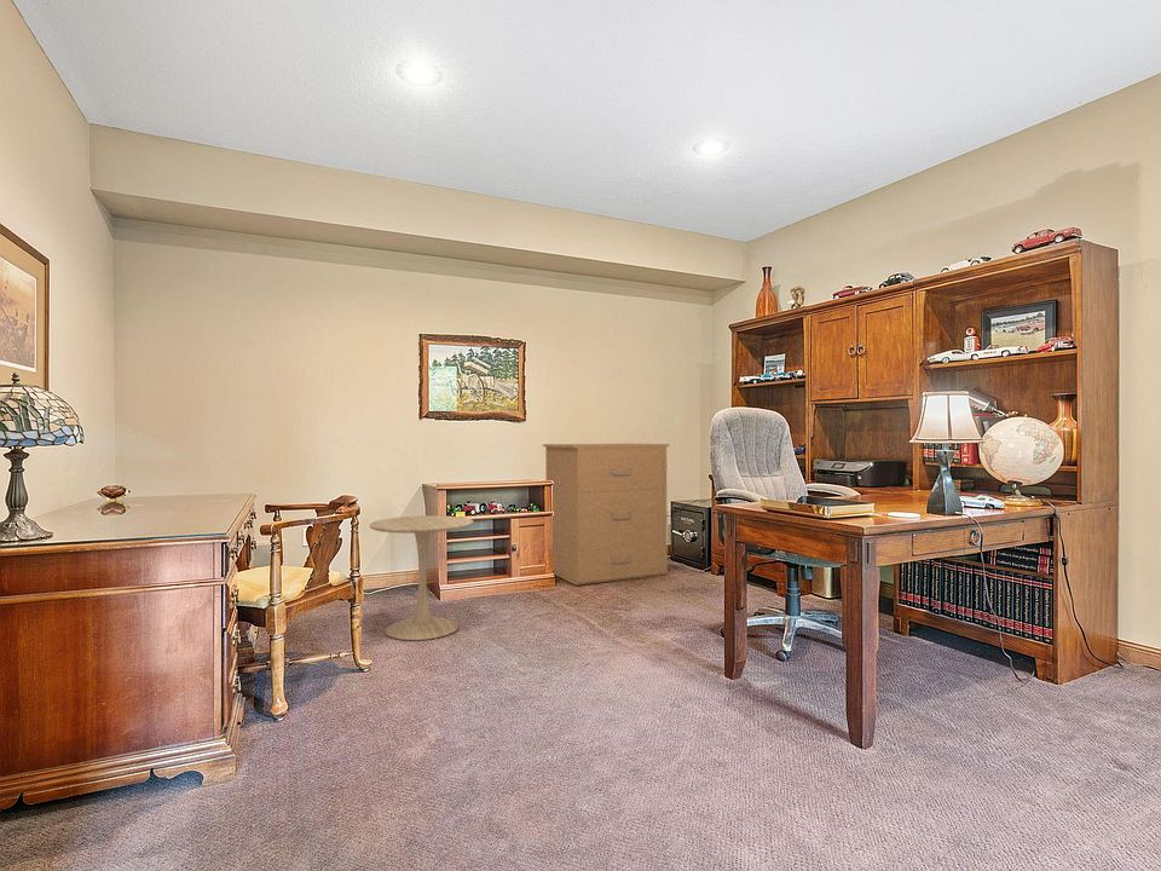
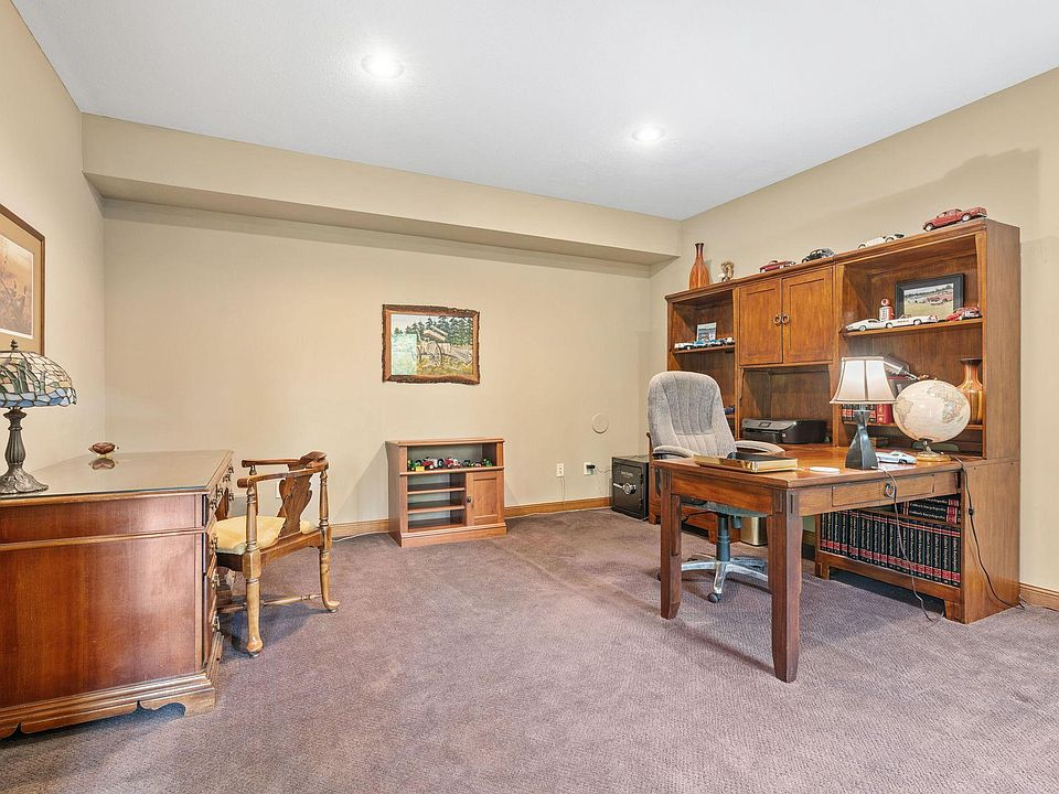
- side table [368,514,474,641]
- filing cabinet [542,443,670,587]
